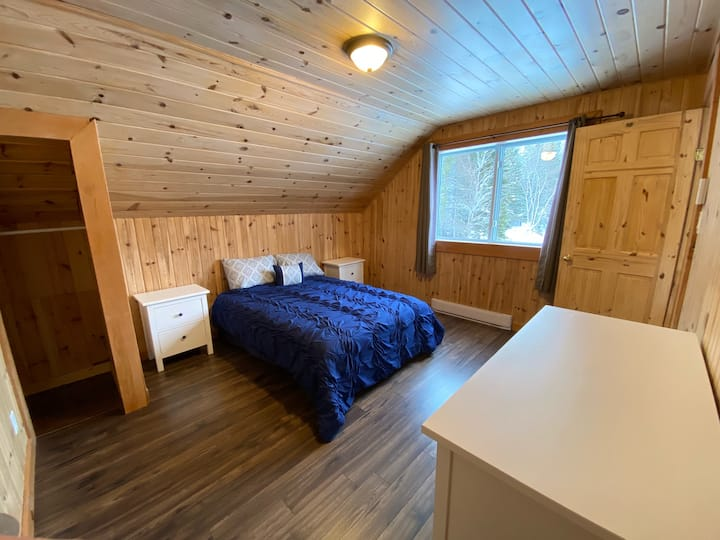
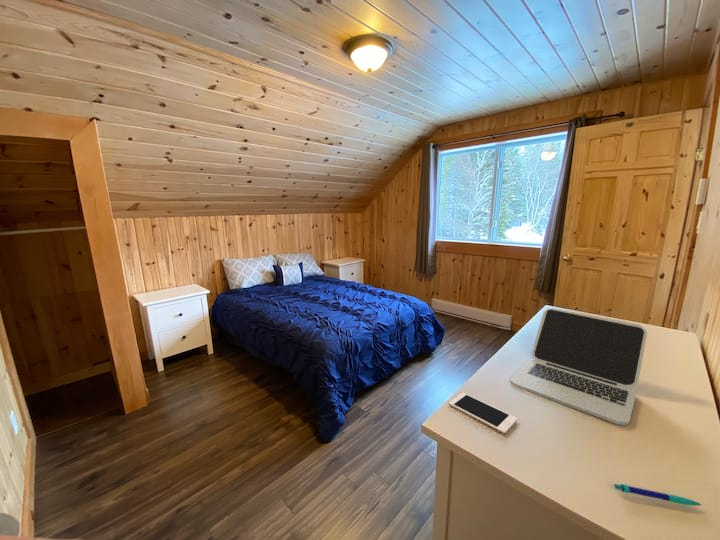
+ laptop [509,308,648,426]
+ cell phone [448,392,518,435]
+ pen [614,483,703,507]
